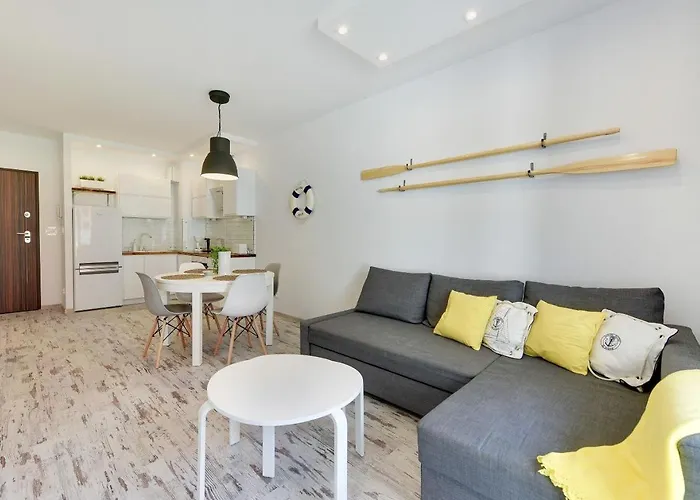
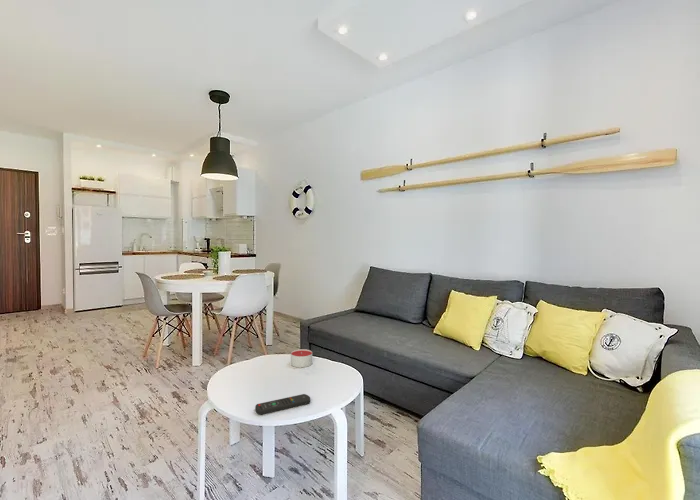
+ candle [290,348,313,368]
+ remote control [254,393,311,416]
